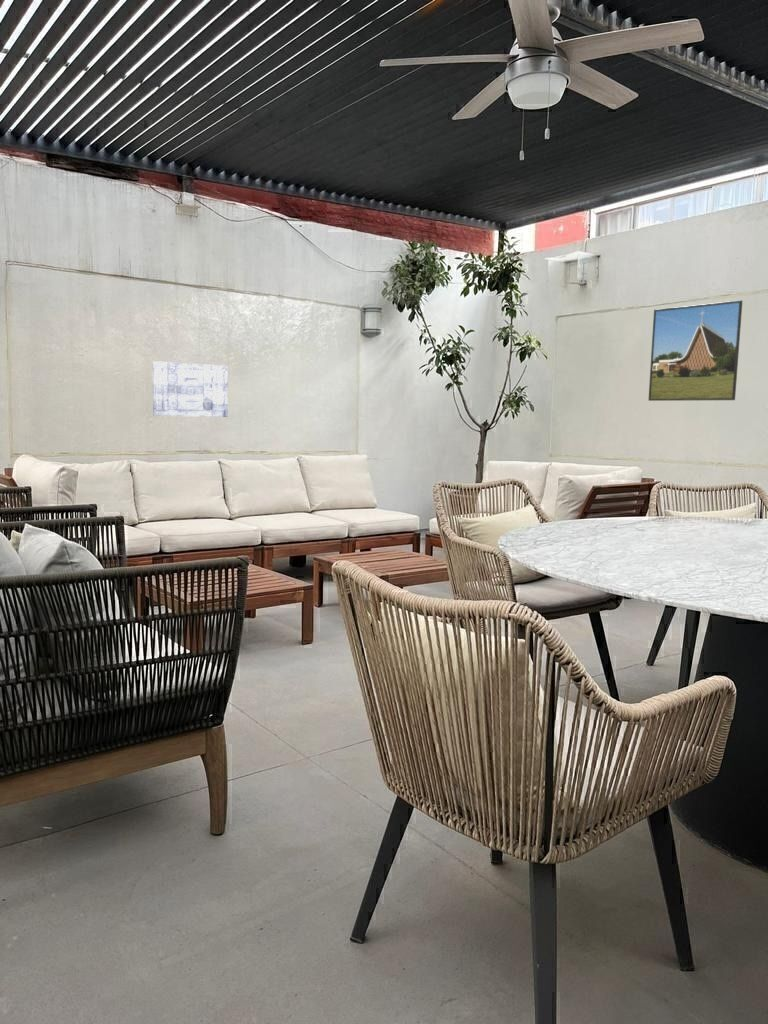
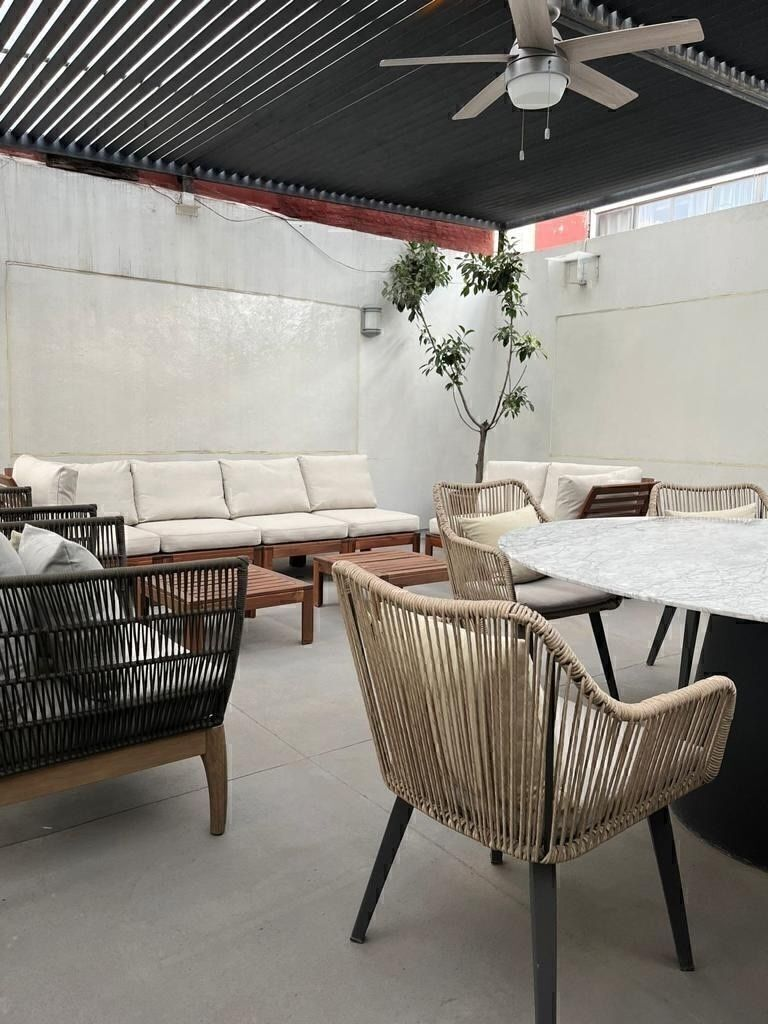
- wall art [151,360,229,418]
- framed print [647,299,743,402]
